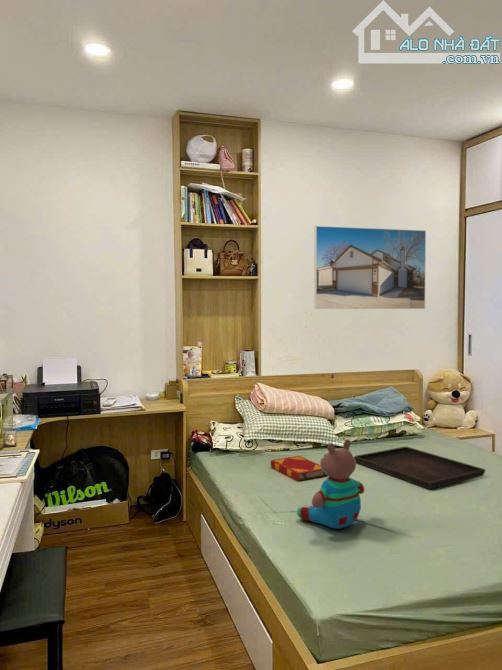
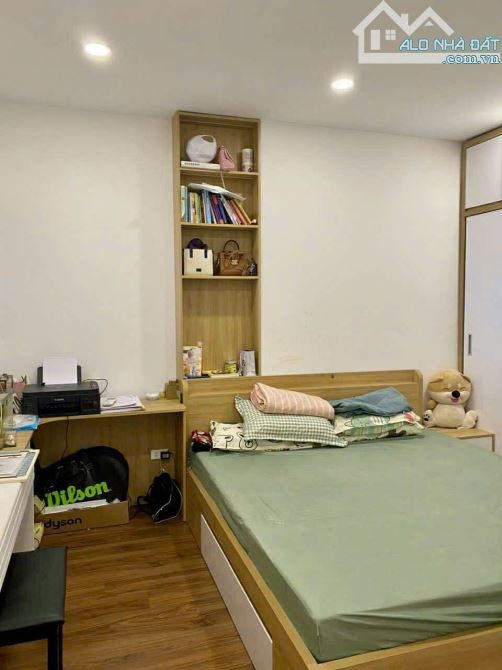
- hardback book [270,455,328,482]
- serving tray [353,446,486,490]
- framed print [313,225,427,310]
- teddy bear [296,438,366,530]
